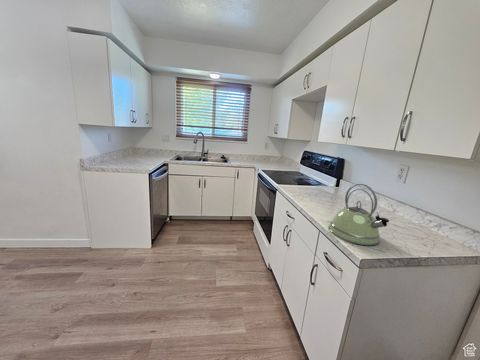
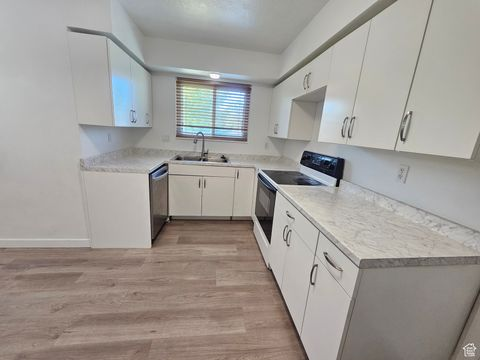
- kettle [328,183,390,246]
